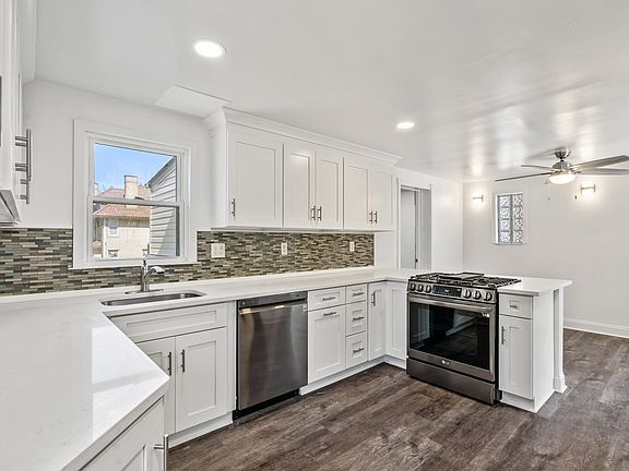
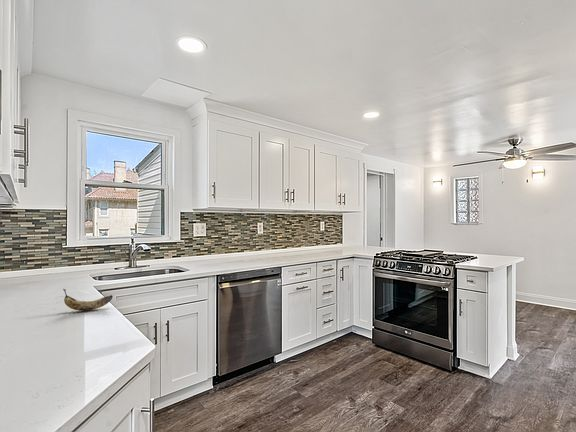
+ banana [62,288,114,312]
